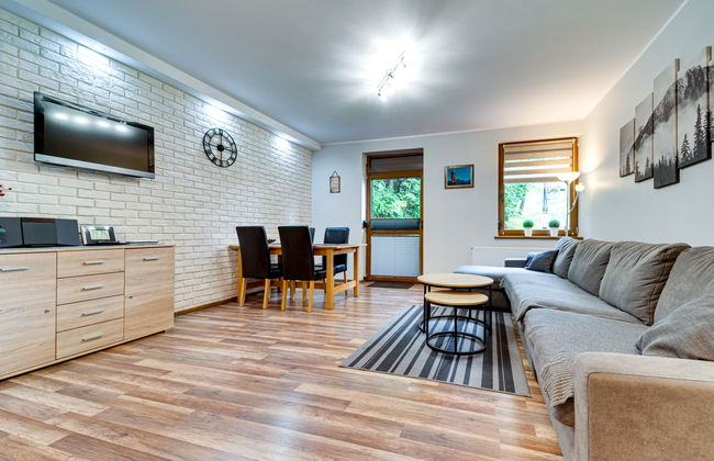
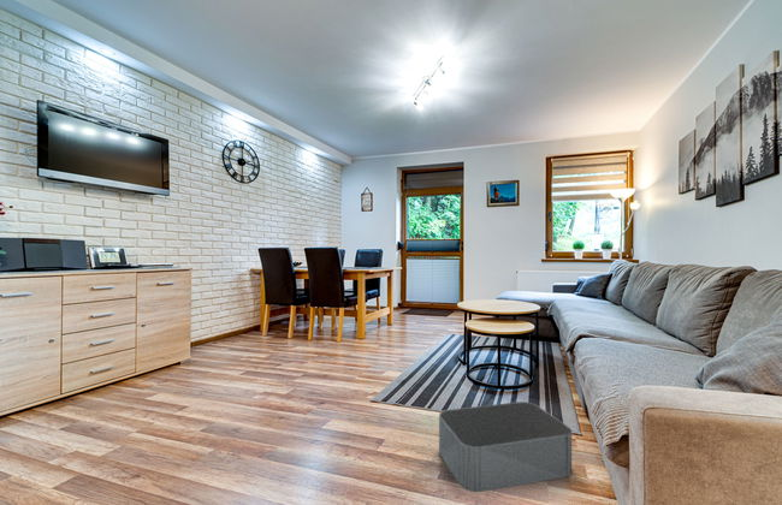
+ storage bin [438,400,573,493]
